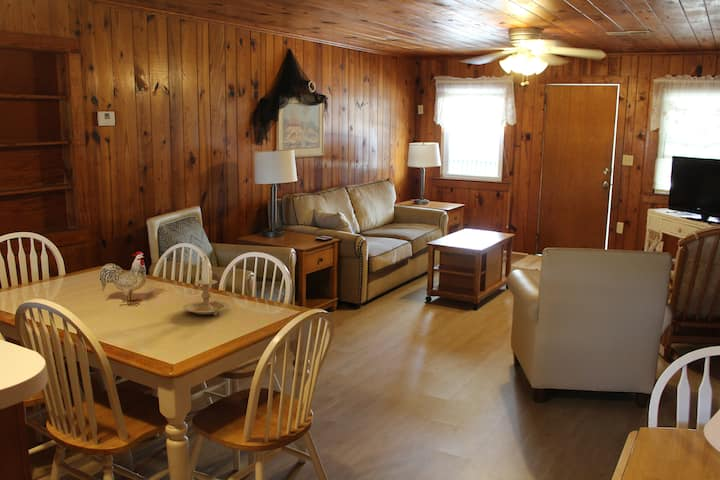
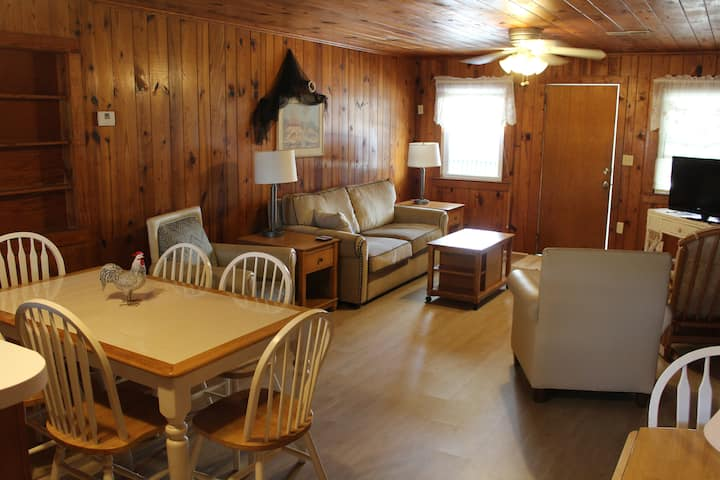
- candle holder [182,256,231,316]
